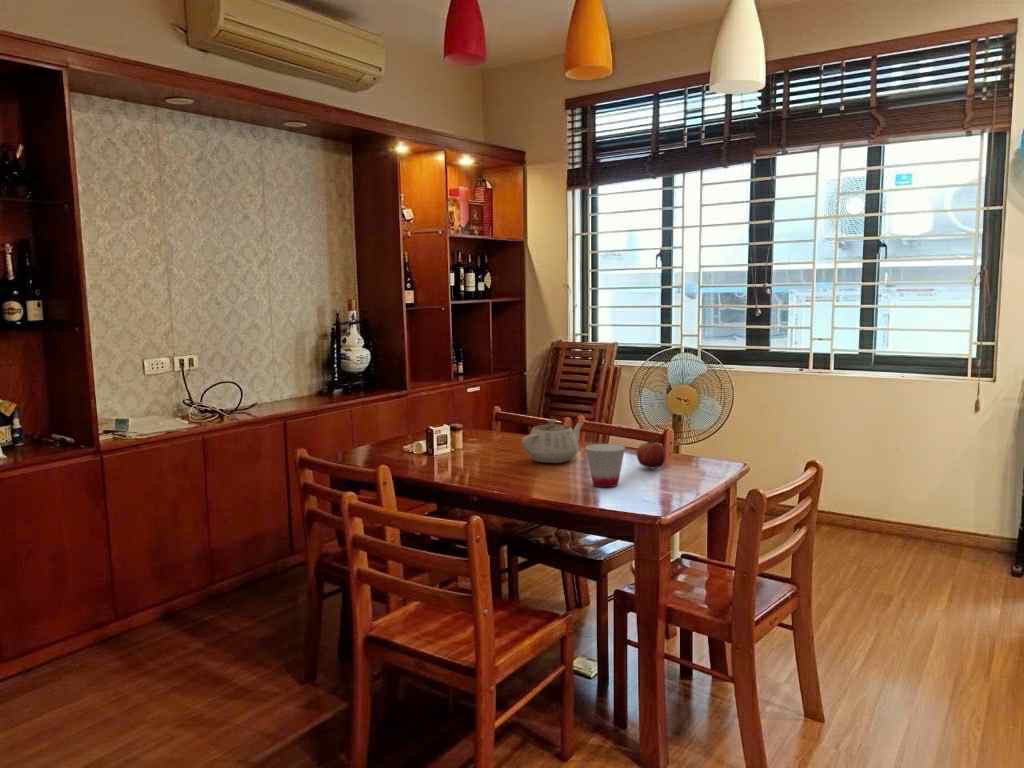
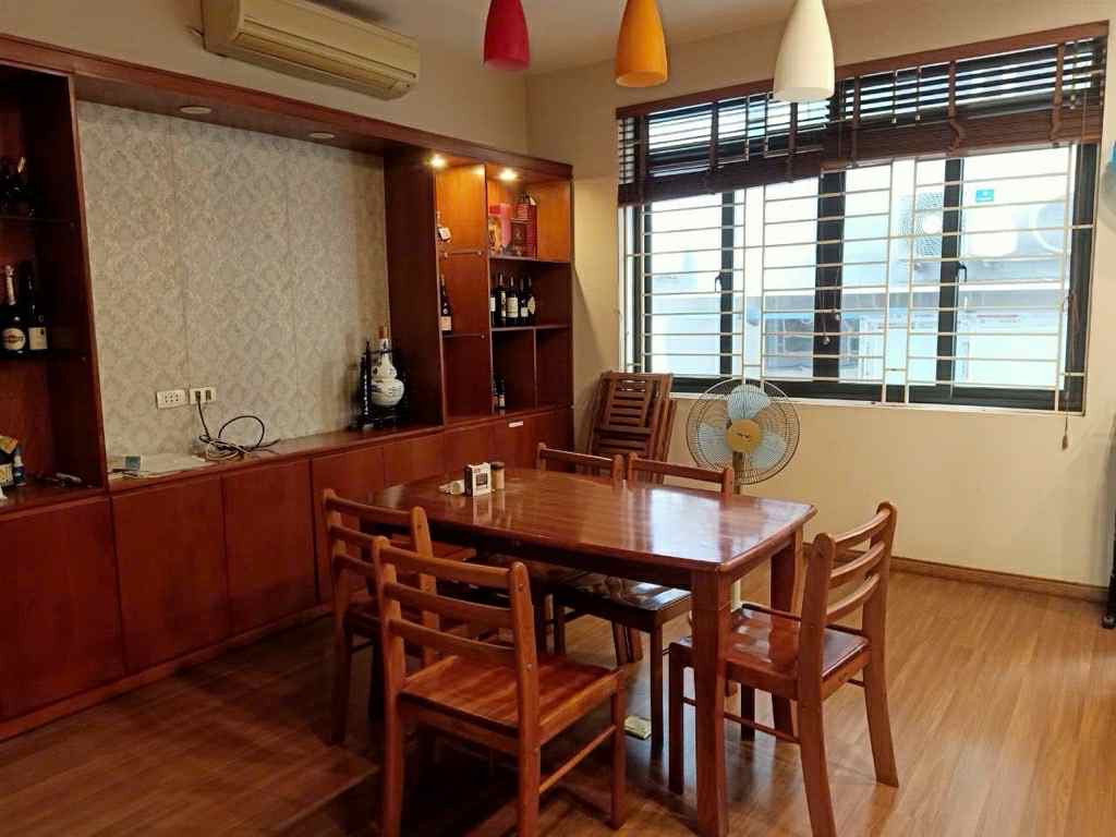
- fruit [636,438,667,470]
- teapot [521,418,585,464]
- cup [585,443,626,488]
